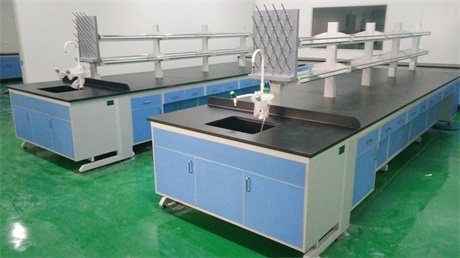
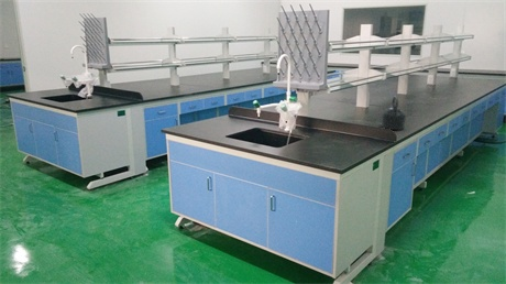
+ kettle [381,95,407,131]
